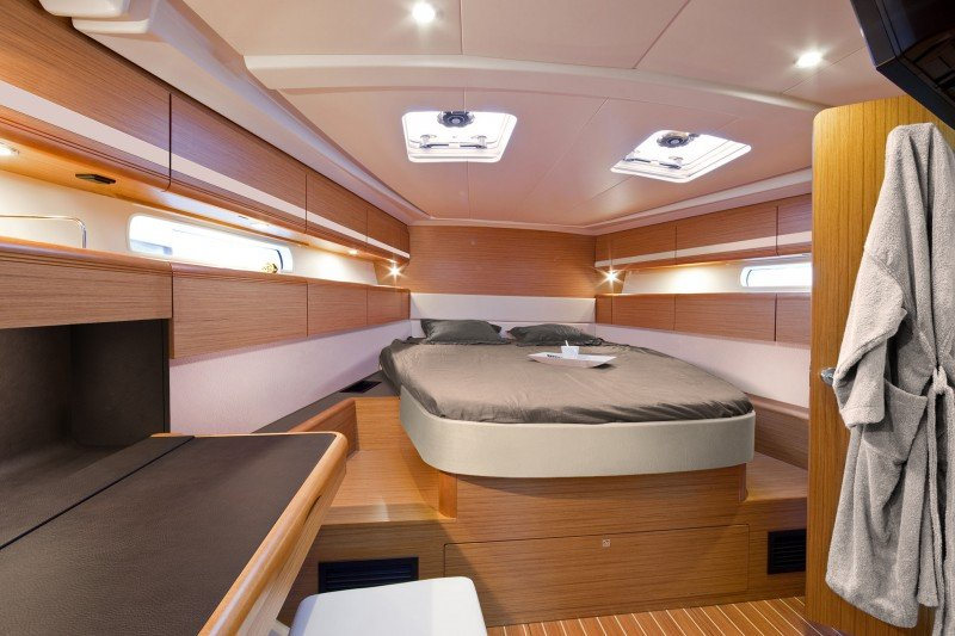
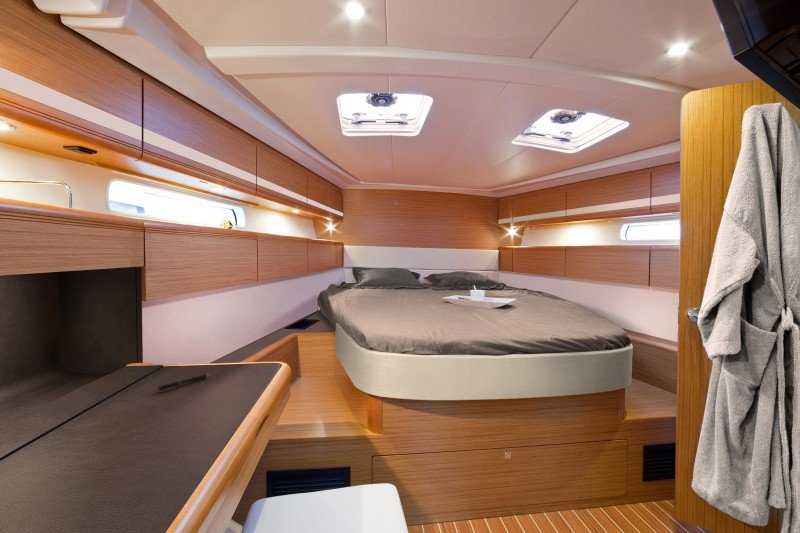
+ pen [155,373,211,392]
